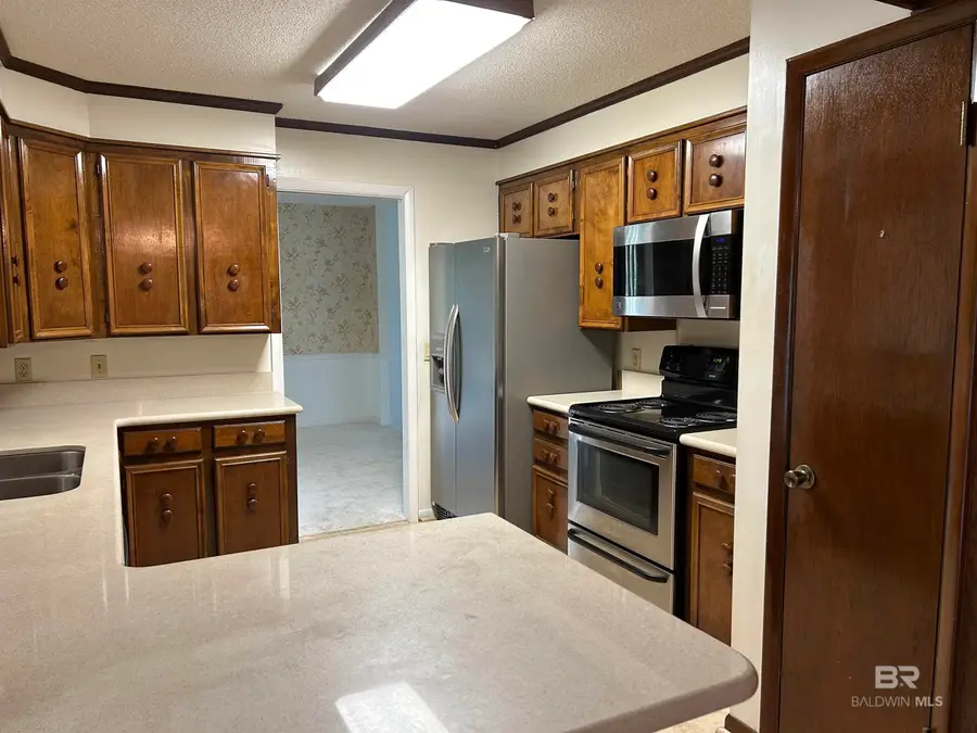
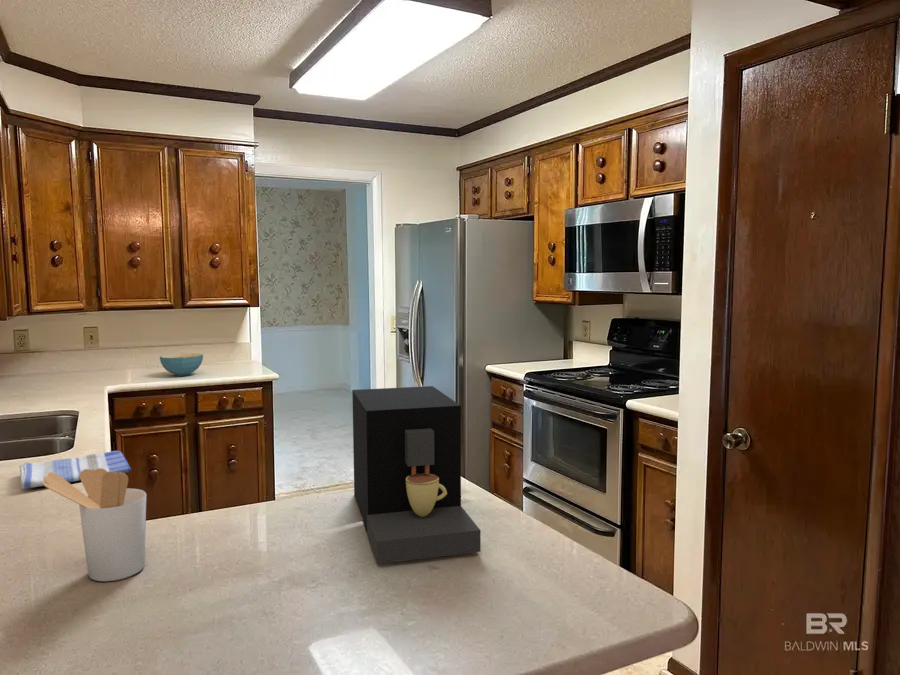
+ utensil holder [42,468,147,582]
+ cereal bowl [159,352,204,377]
+ dish towel [18,450,132,490]
+ coffee maker [351,385,482,565]
